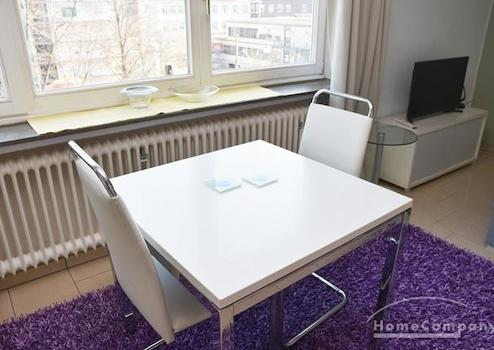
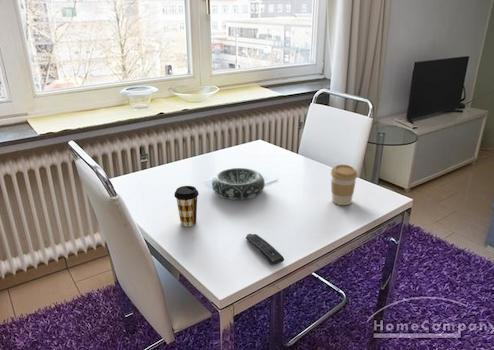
+ coffee cup [173,185,200,228]
+ coffee cup [330,164,359,206]
+ remote control [245,233,285,266]
+ decorative bowl [211,167,266,201]
